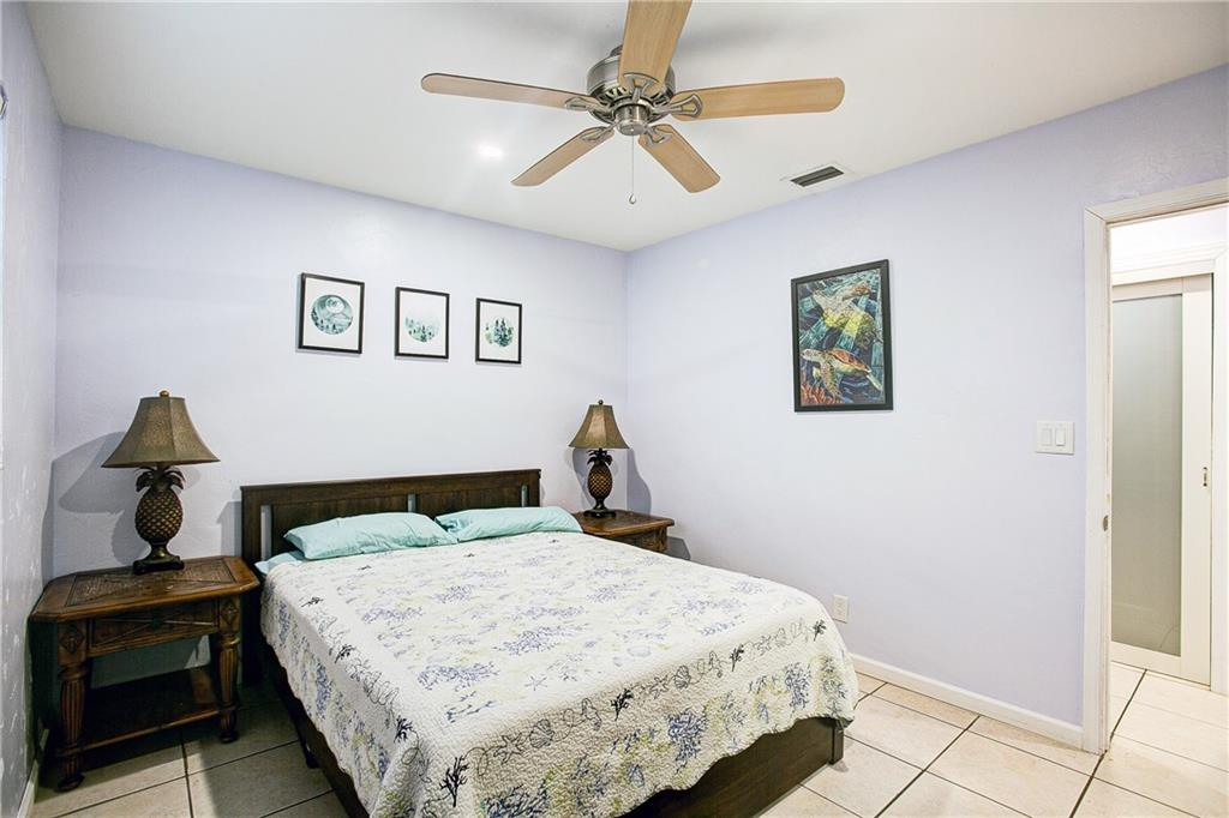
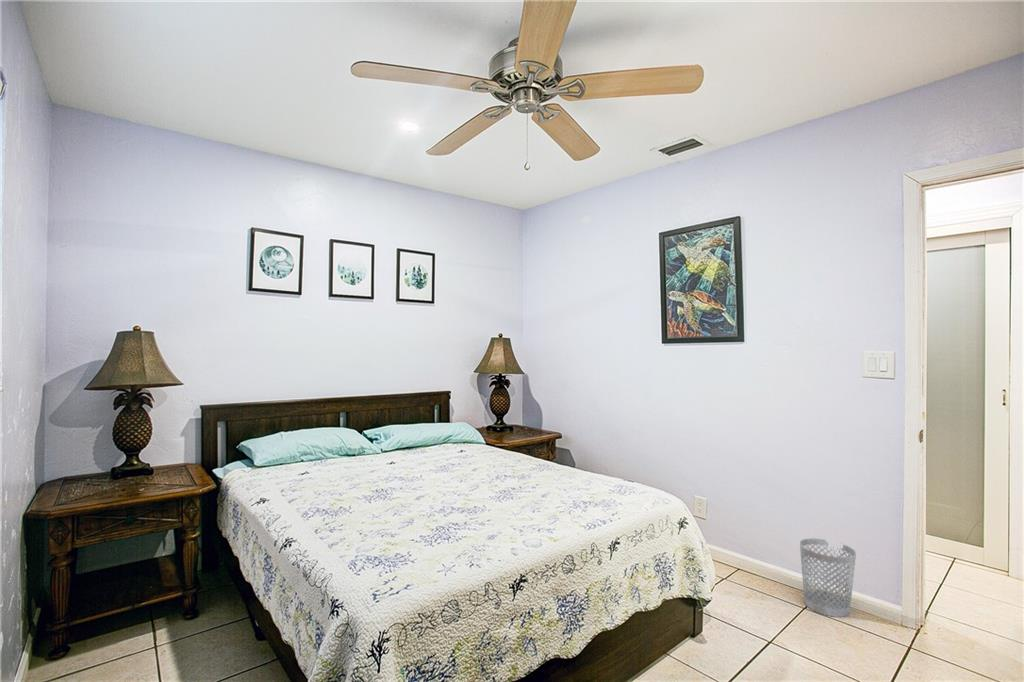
+ wastebasket [799,538,857,618]
